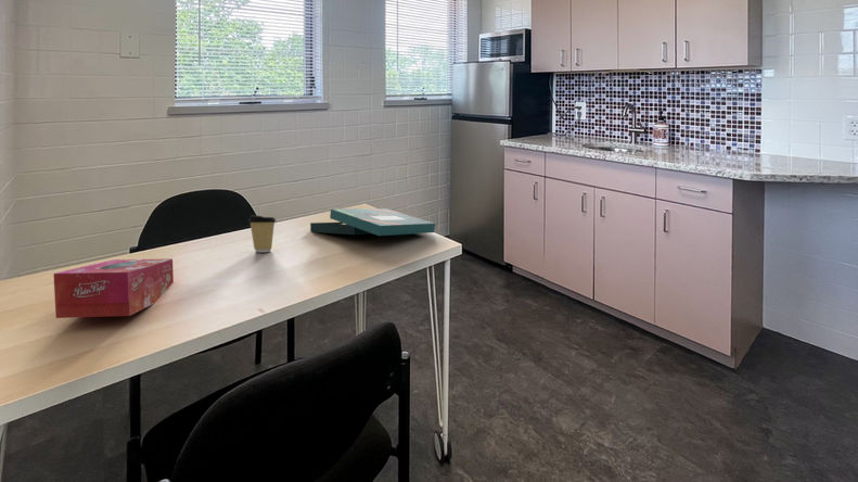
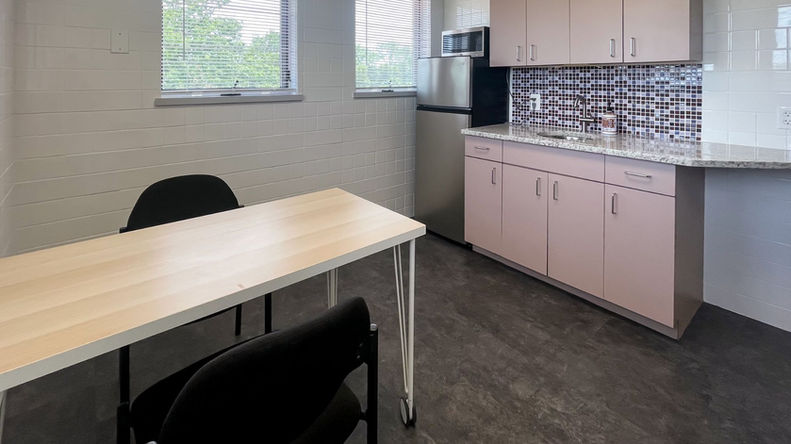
- coffee cup [247,215,277,253]
- board game [309,207,436,237]
- tissue box [52,257,175,319]
